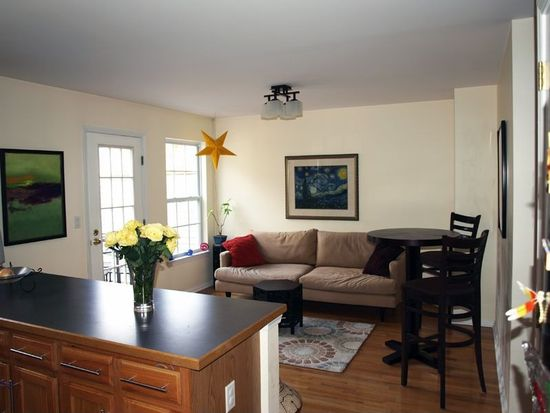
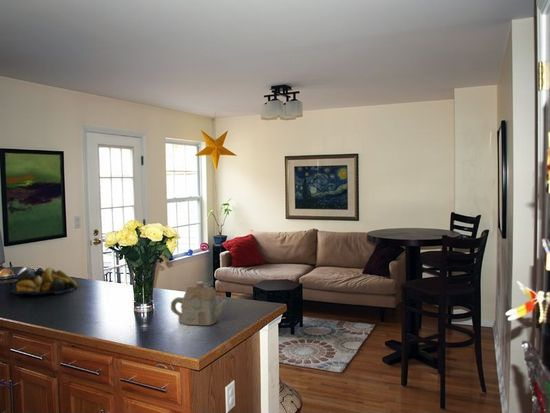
+ teapot [170,281,228,326]
+ fruit bowl [10,266,78,296]
